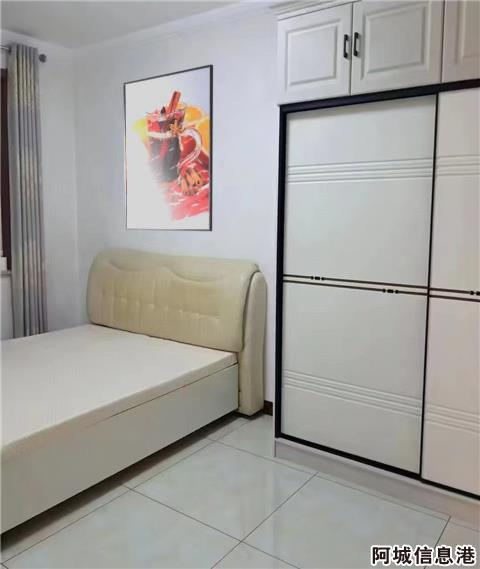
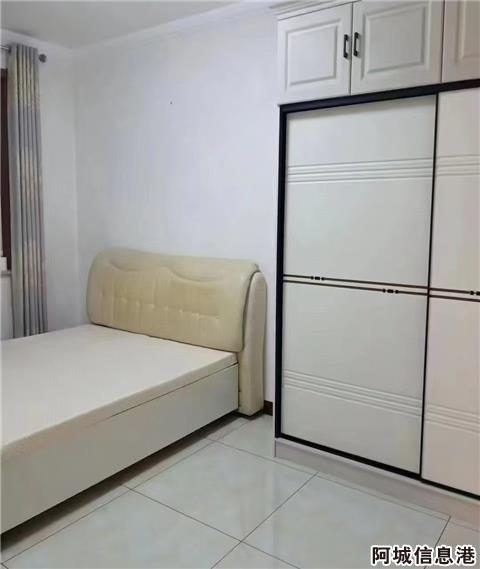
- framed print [122,64,214,232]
